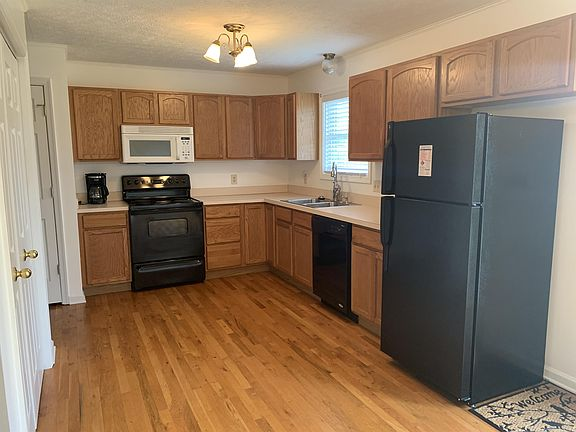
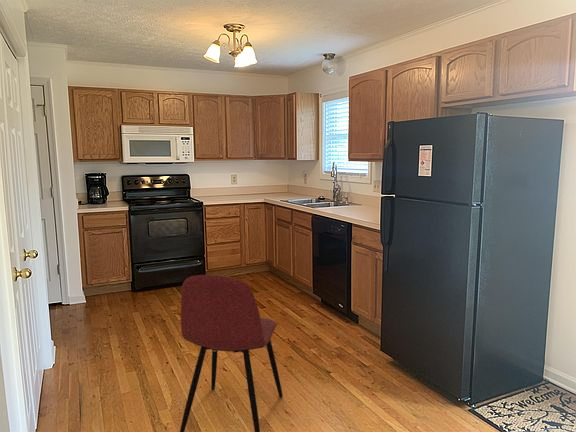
+ dining chair [179,274,284,432]
